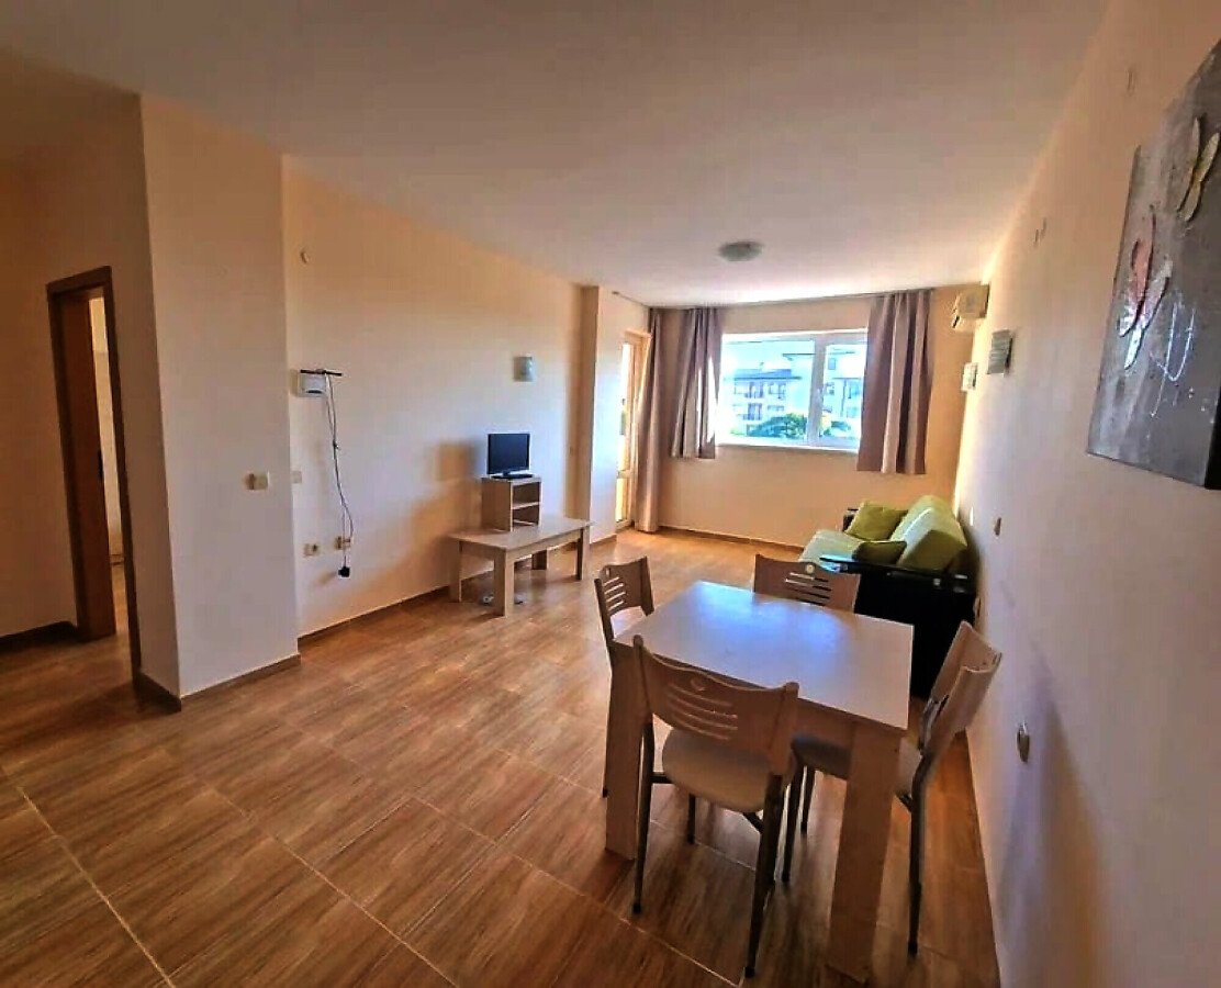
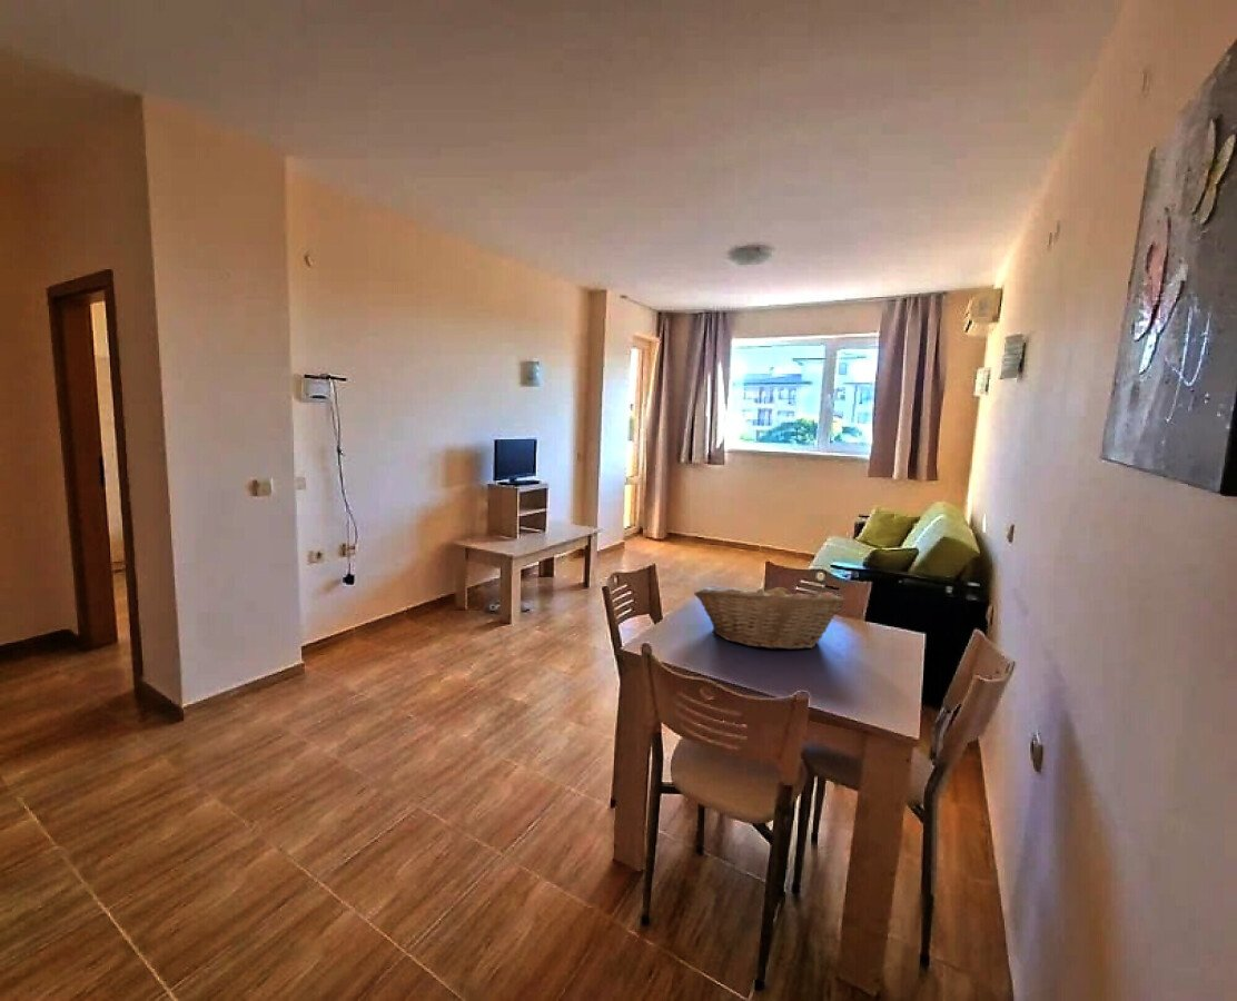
+ fruit basket [693,581,845,651]
